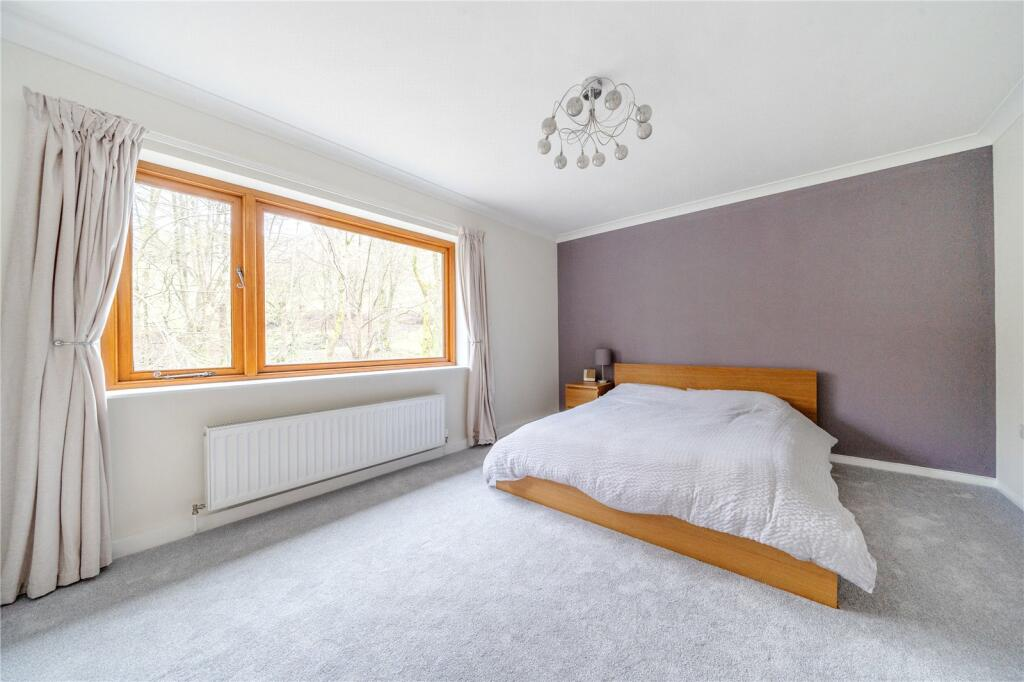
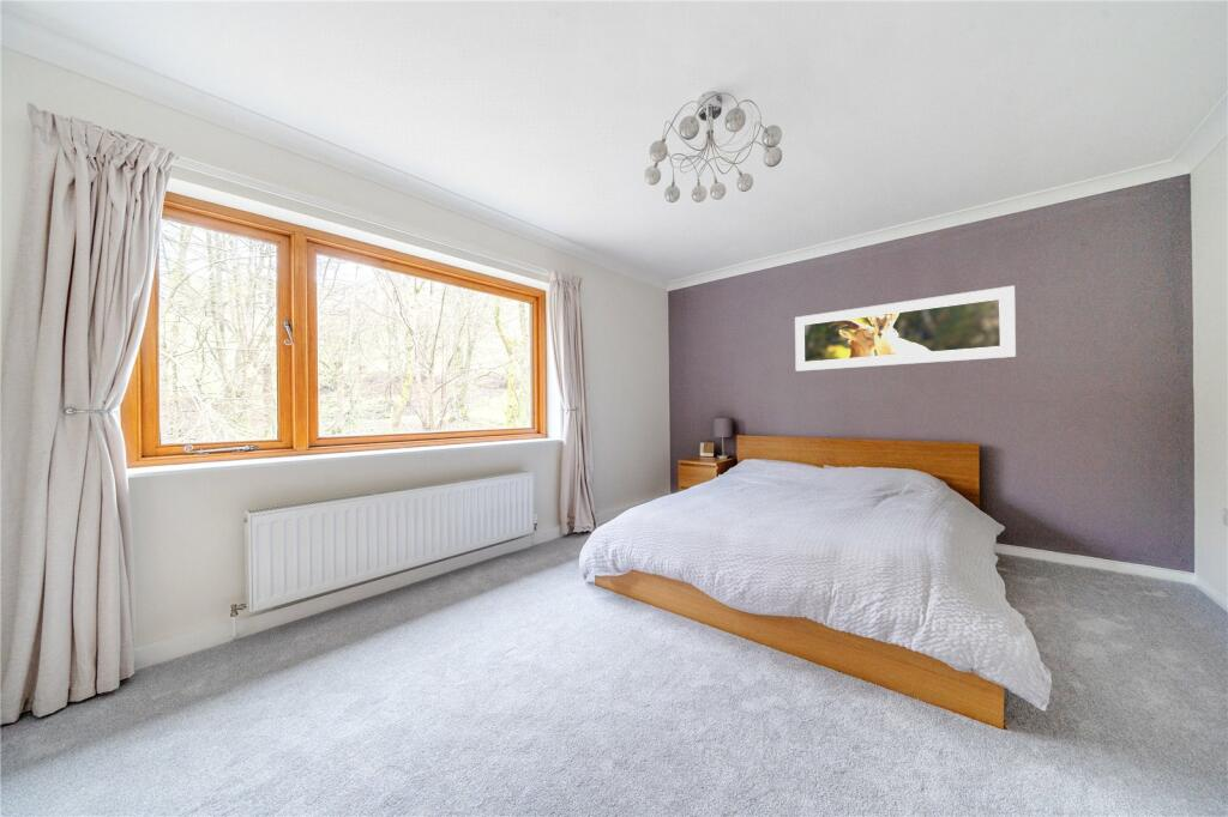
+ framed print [794,284,1017,373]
